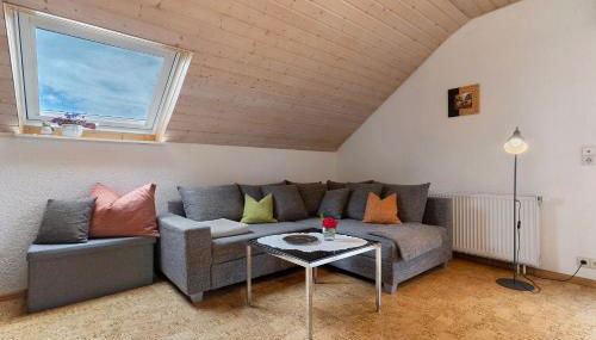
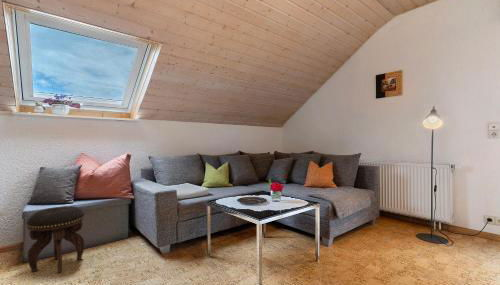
+ footstool [25,205,85,274]
